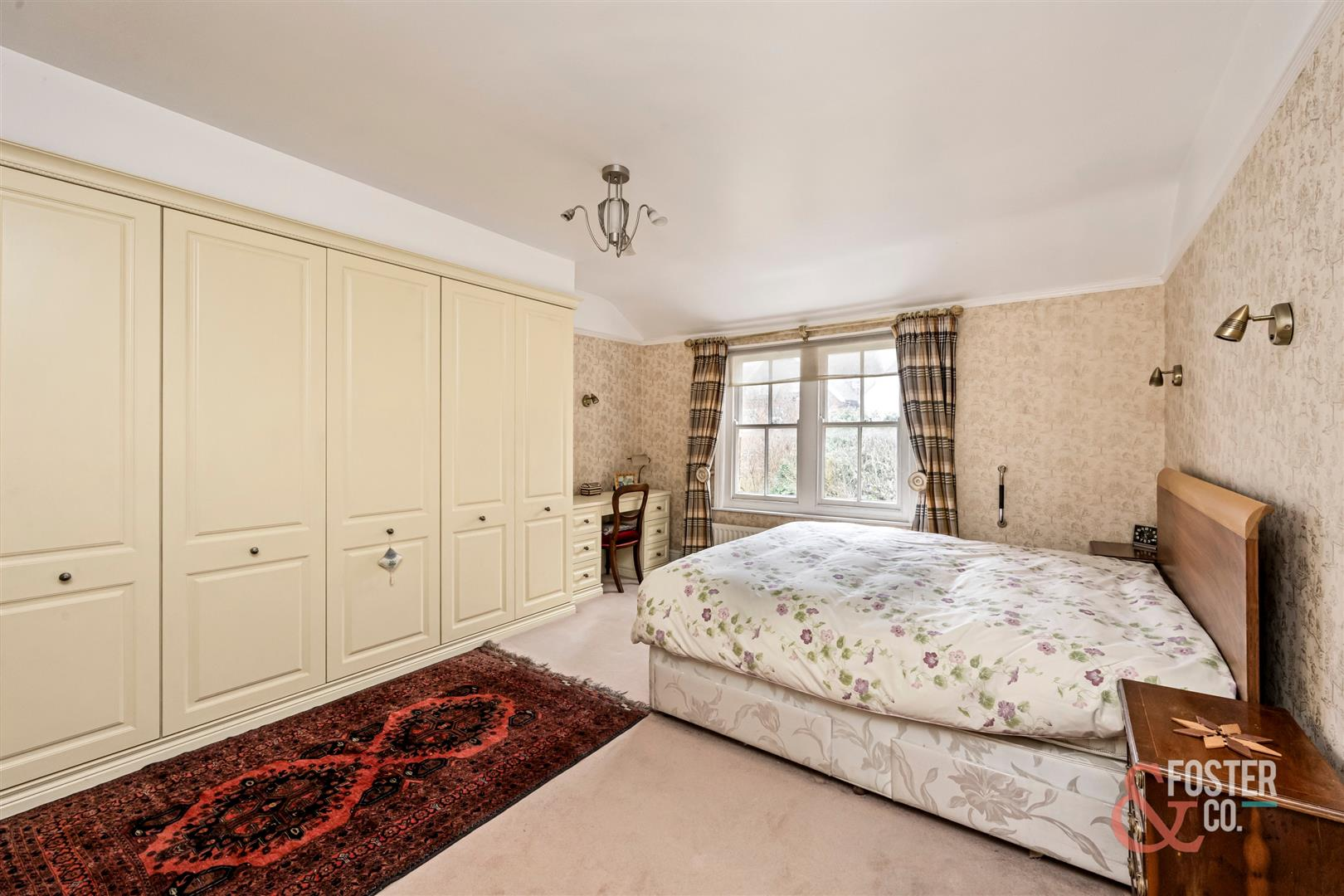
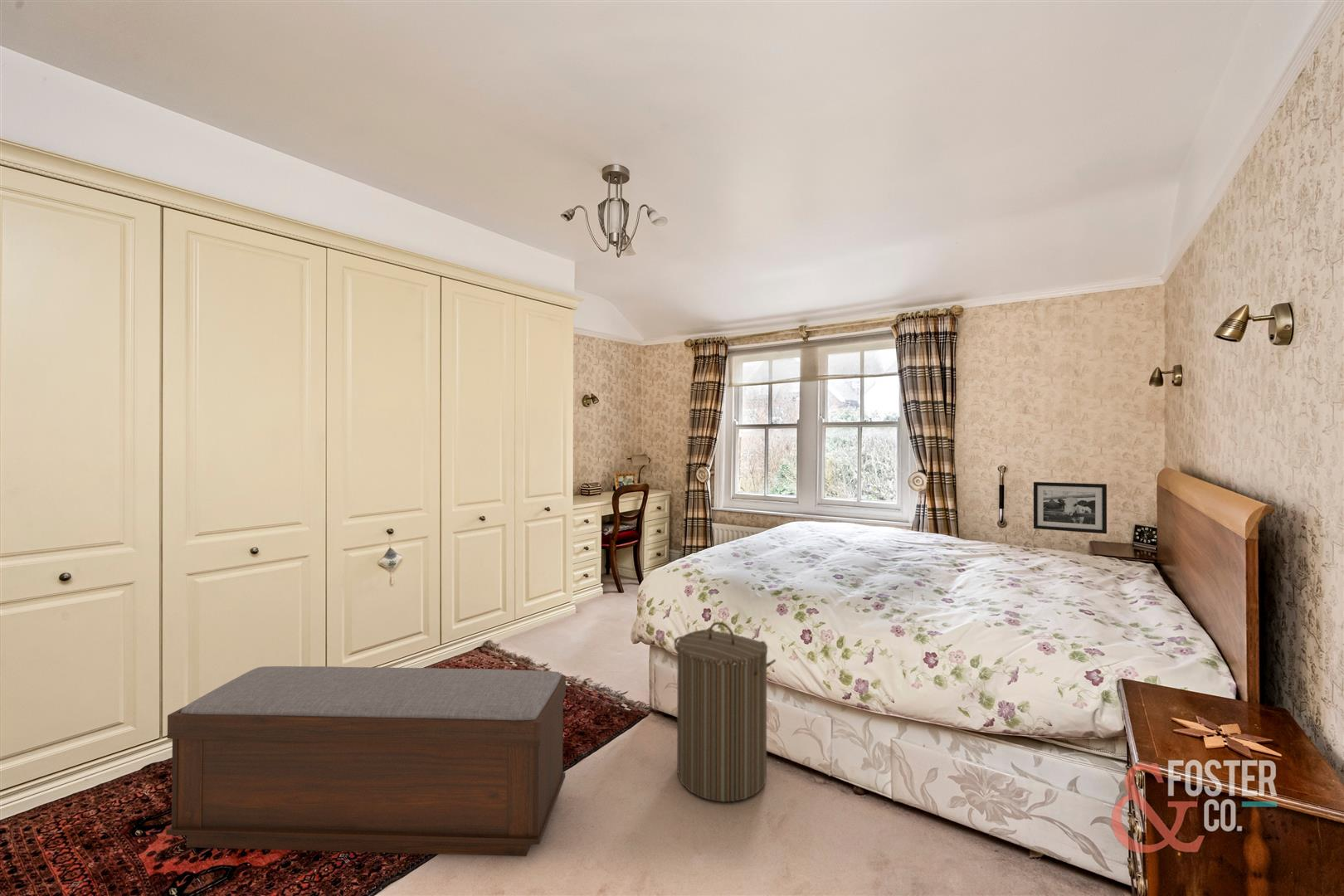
+ laundry hamper [673,621,777,803]
+ bench [165,665,567,857]
+ picture frame [1033,481,1108,534]
